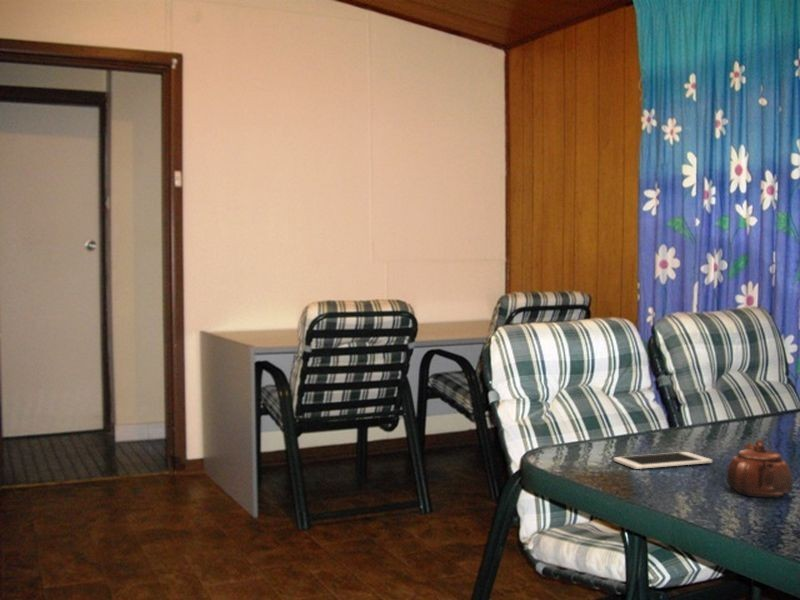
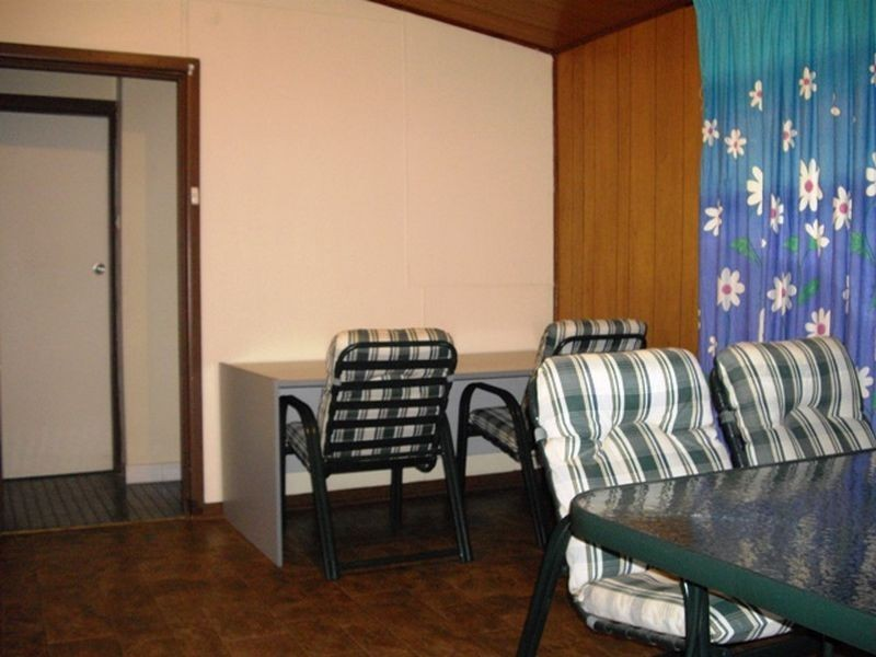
- teapot [726,438,793,498]
- cell phone [613,451,713,470]
